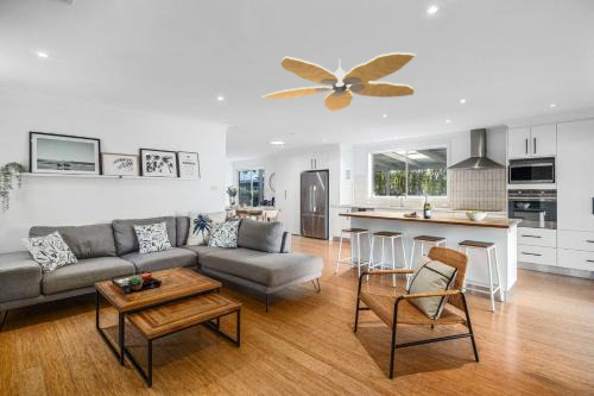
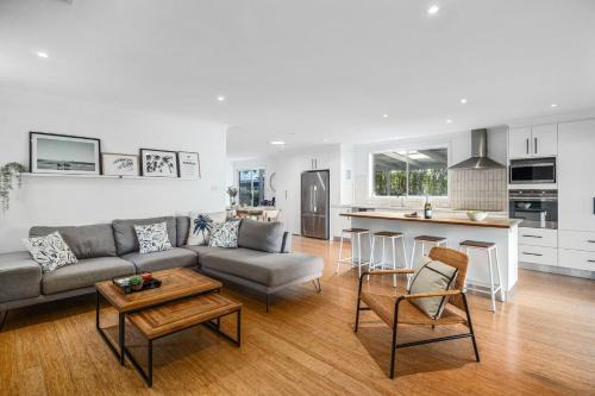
- ceiling fan [261,51,417,113]
